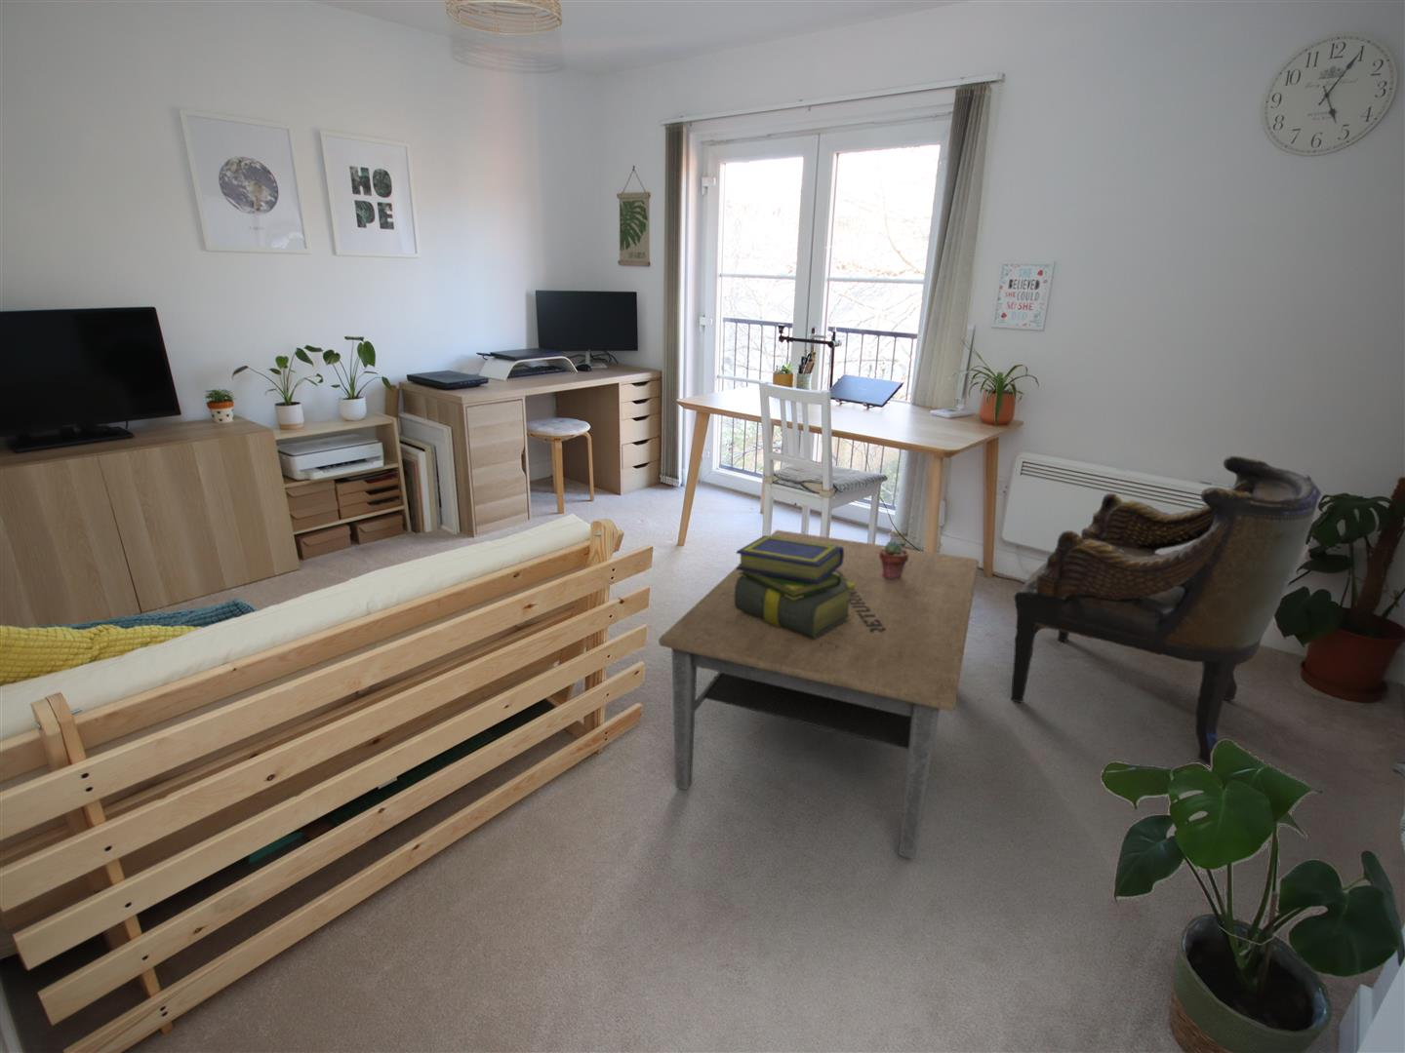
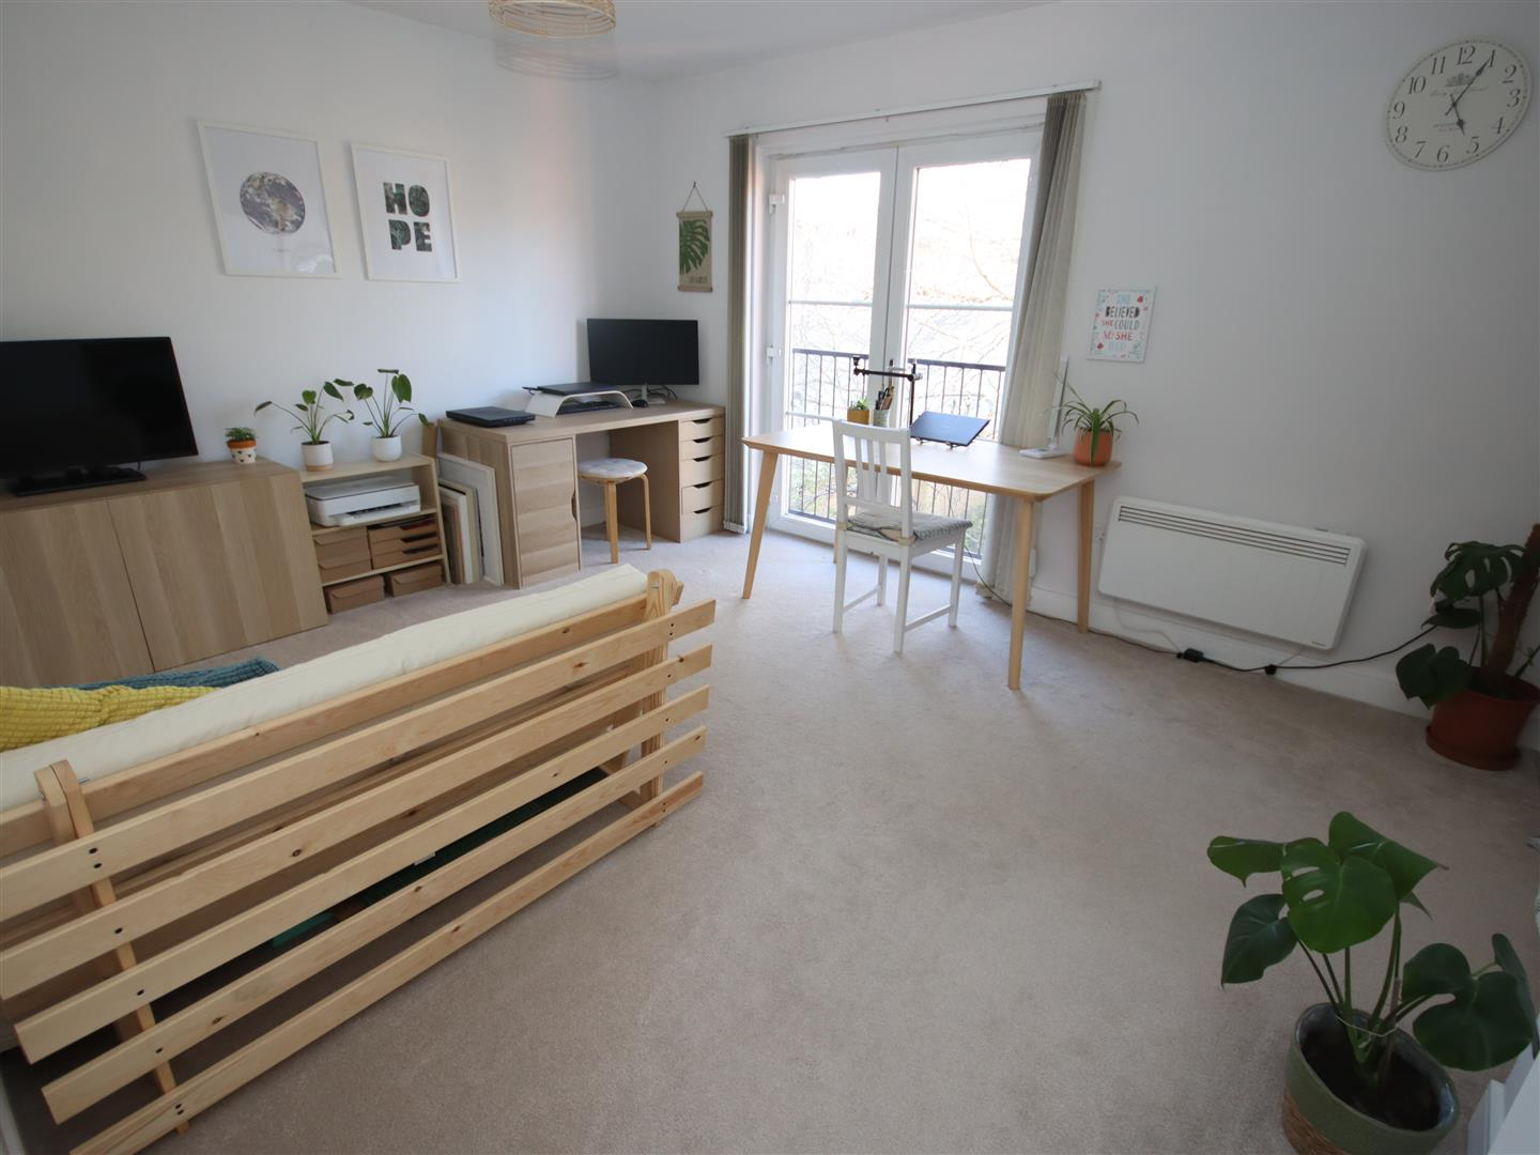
- coffee table [657,530,979,859]
- potted succulent [880,540,908,580]
- armchair [1010,455,1322,767]
- stack of books [735,534,855,638]
